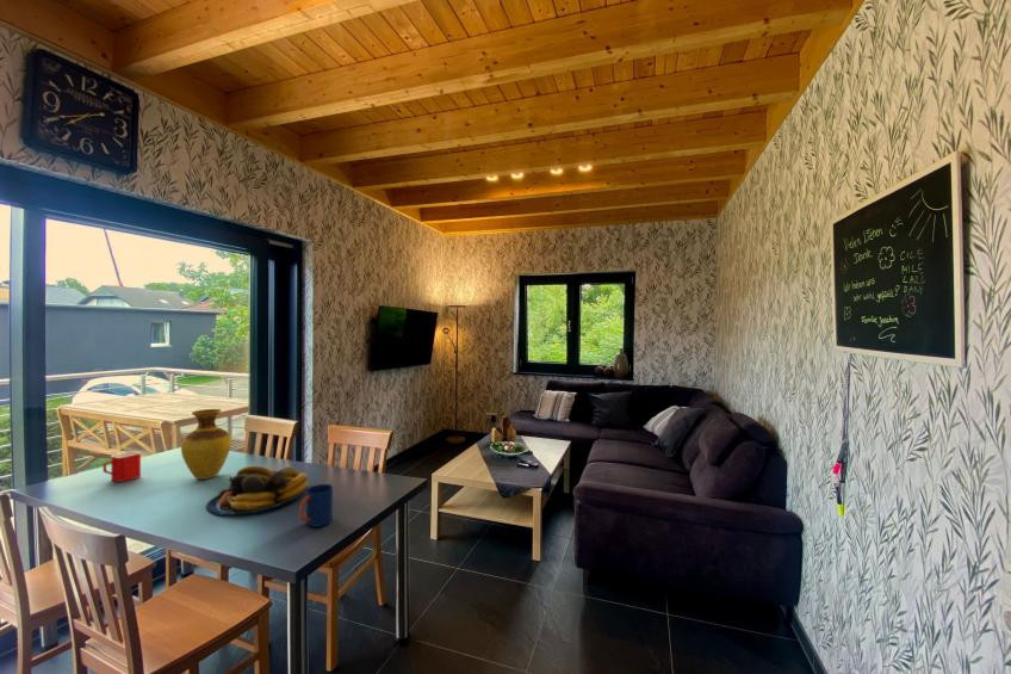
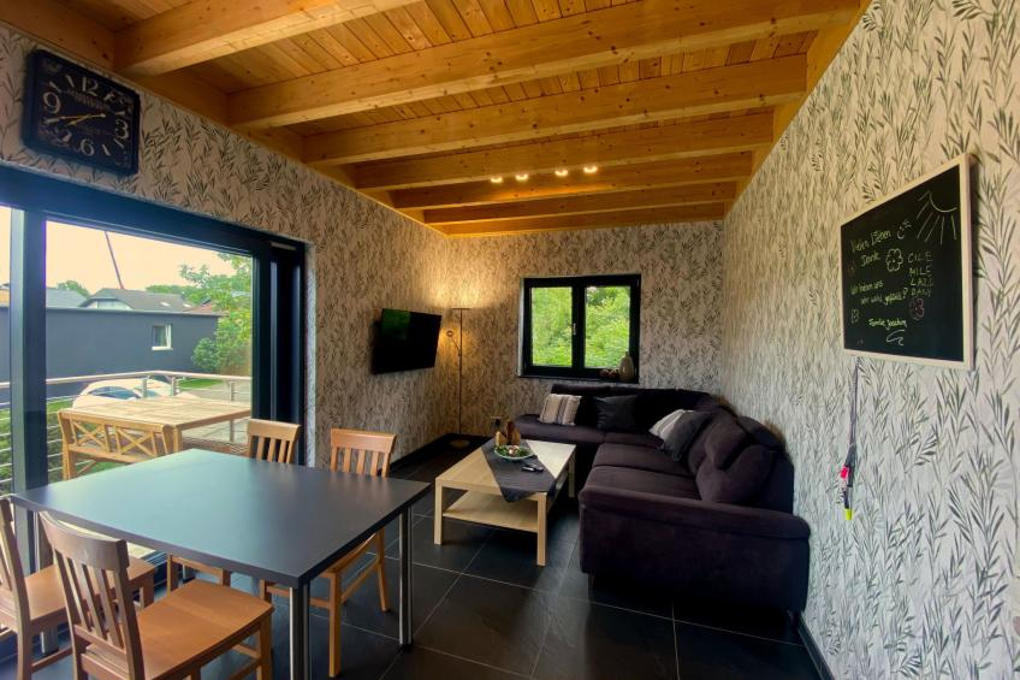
- mug [103,450,143,483]
- vase [180,408,232,481]
- fruit bowl [205,465,310,517]
- mug [299,483,334,528]
